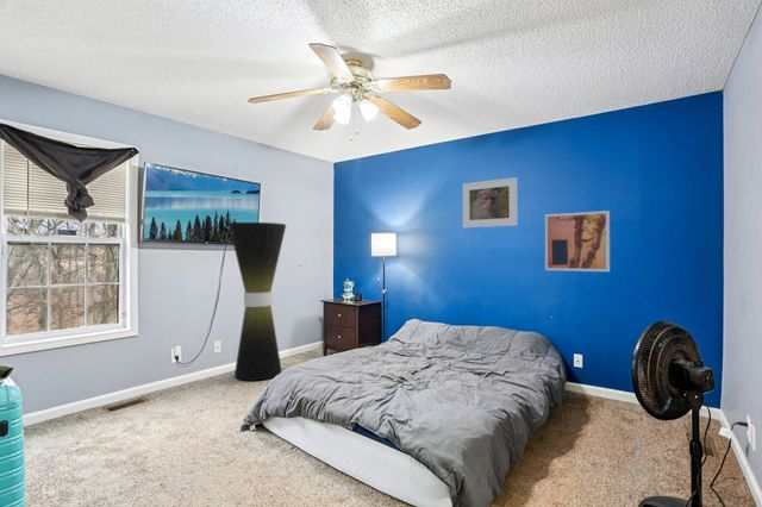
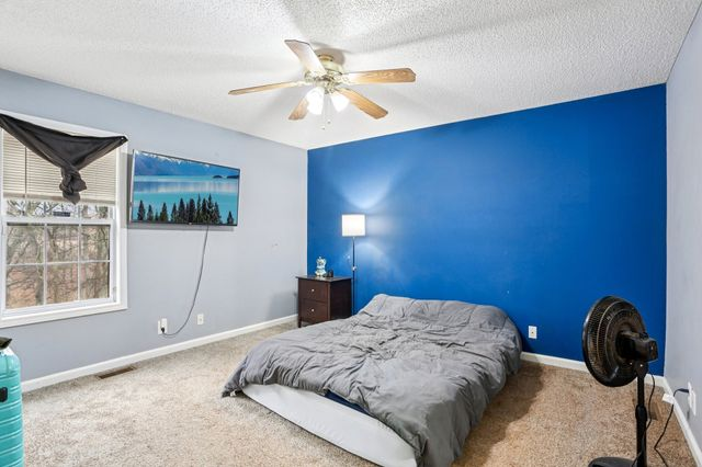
- floor lamp [227,221,287,382]
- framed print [462,176,519,229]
- wall art [544,209,611,273]
